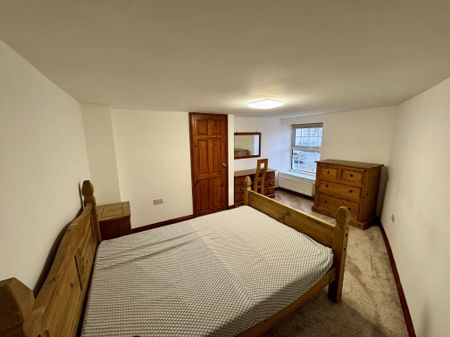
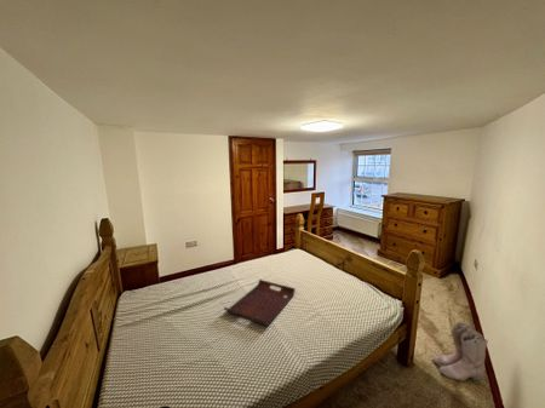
+ boots [431,320,489,383]
+ serving tray [223,278,297,327]
